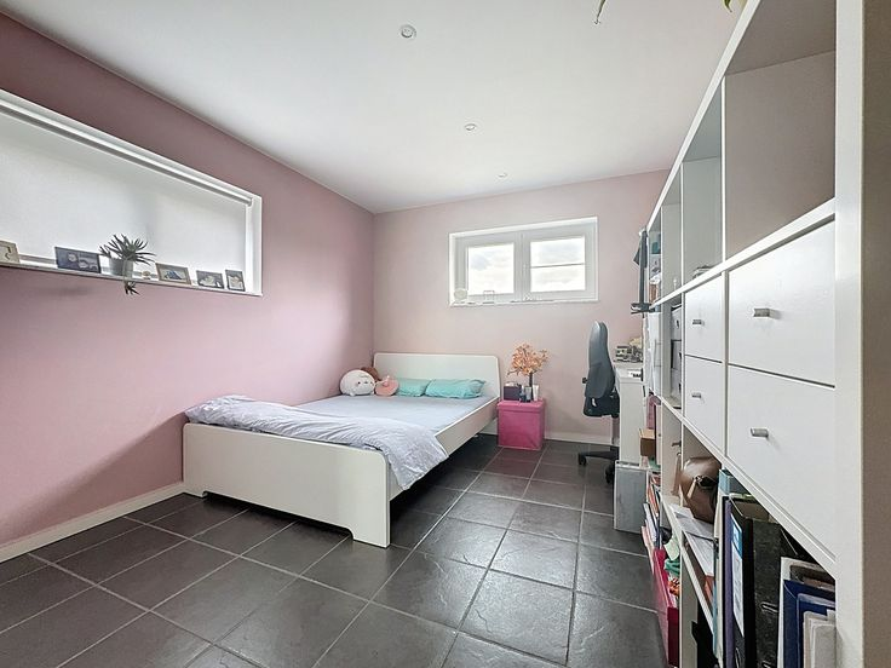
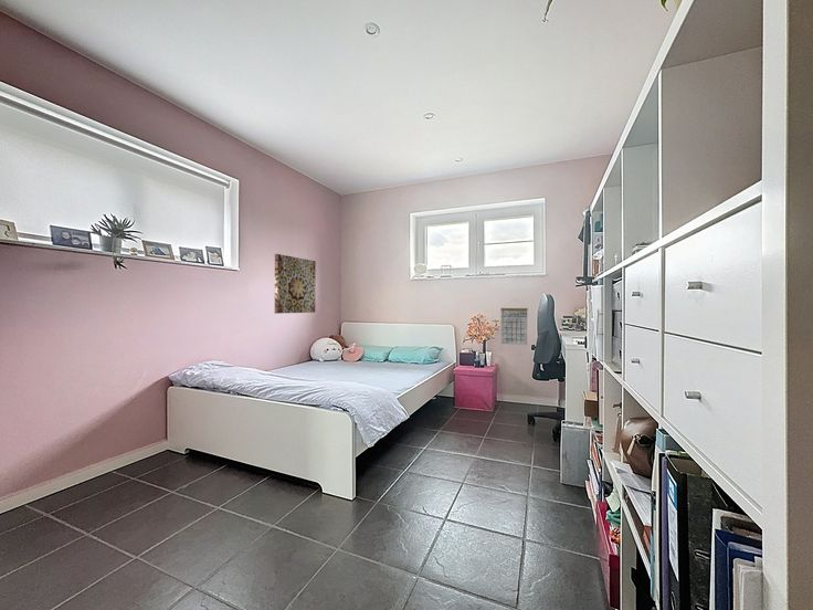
+ wall art [274,253,317,315]
+ calendar [499,299,529,346]
